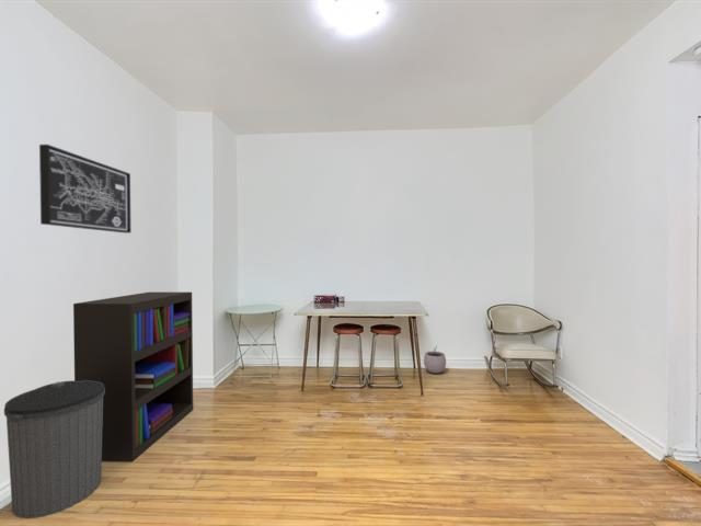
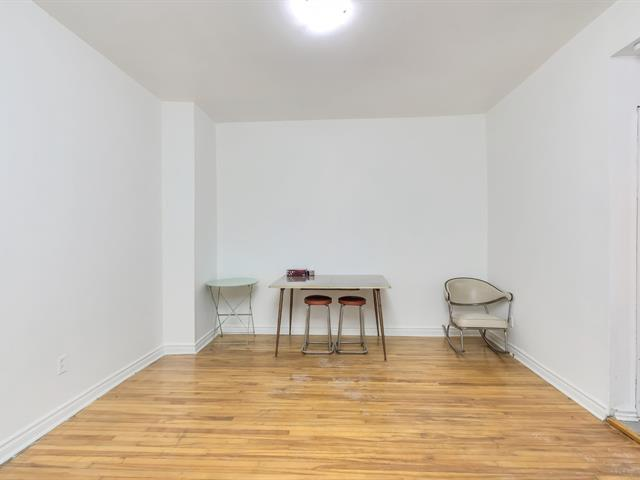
- wall art [38,144,133,235]
- bookshelf [72,291,194,462]
- plant pot [423,345,447,375]
- trash can [3,379,105,519]
